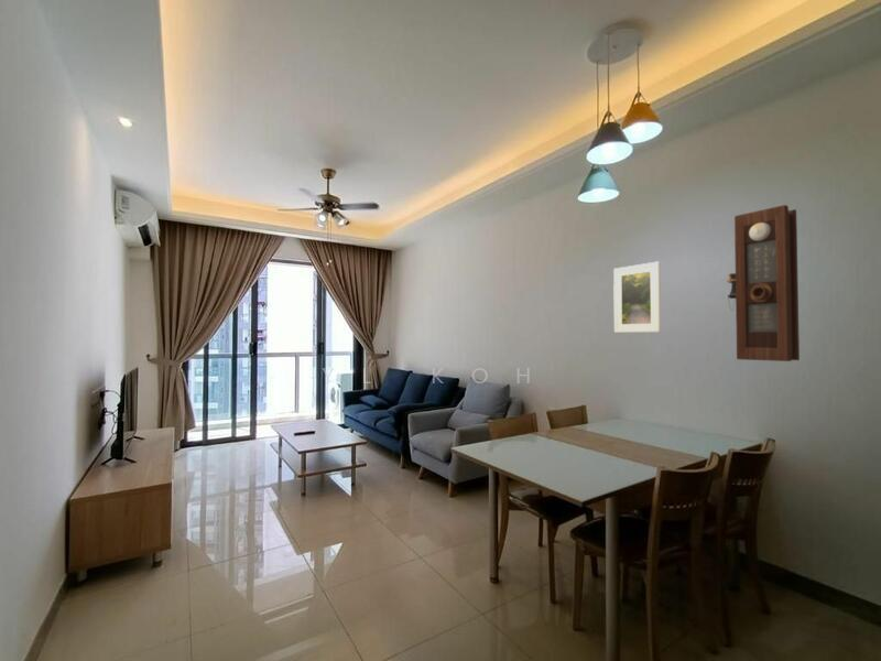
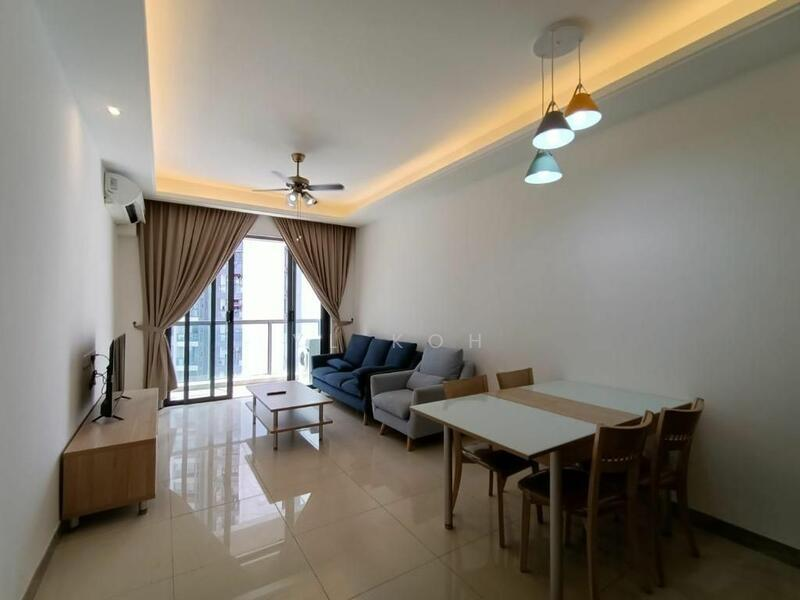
- pendulum clock [726,204,801,362]
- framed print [612,261,662,334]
